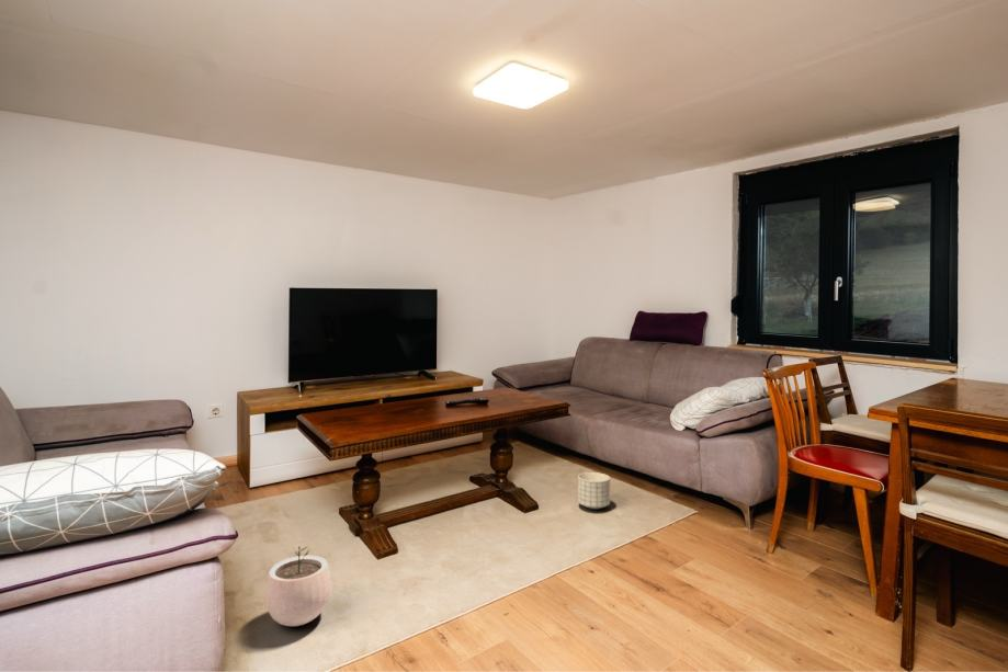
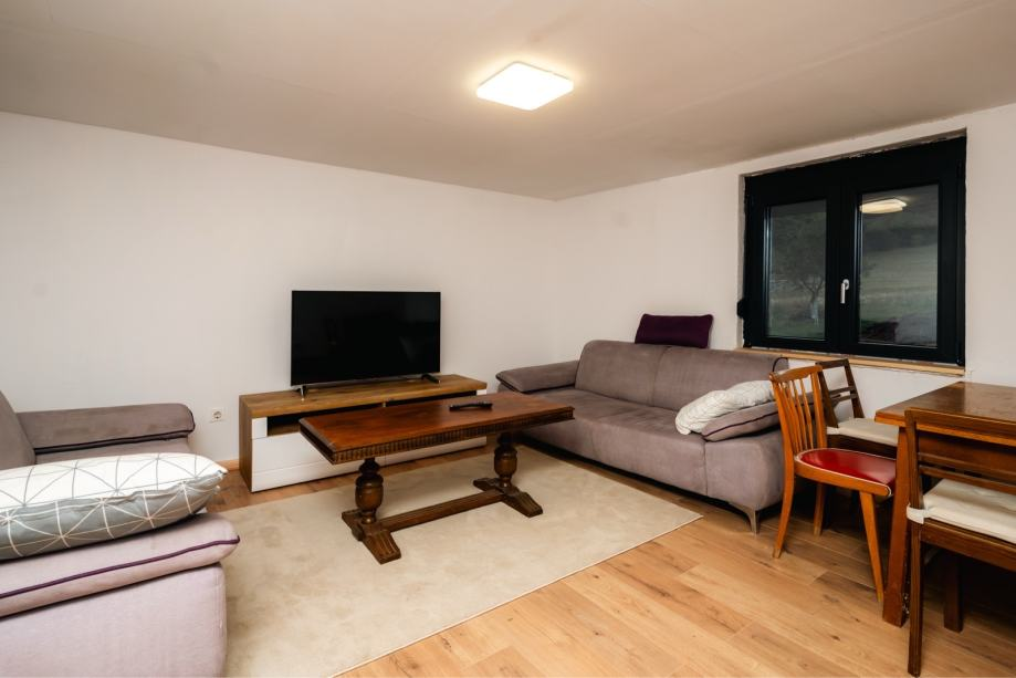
- plant pot [264,545,332,627]
- planter [577,471,611,511]
